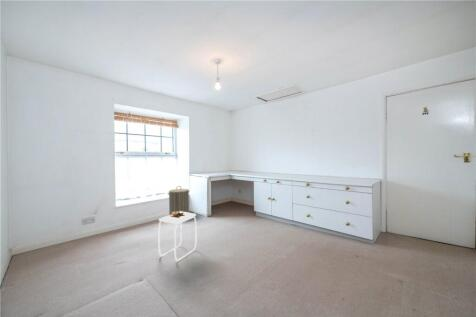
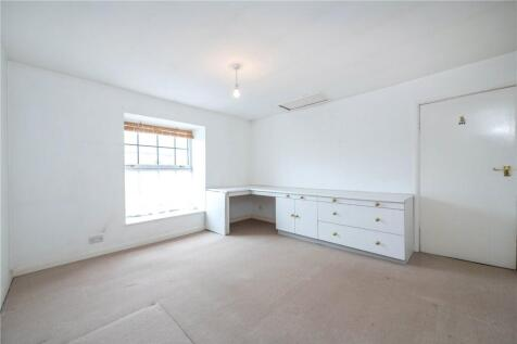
- laundry hamper [167,185,190,215]
- side table [158,212,197,262]
